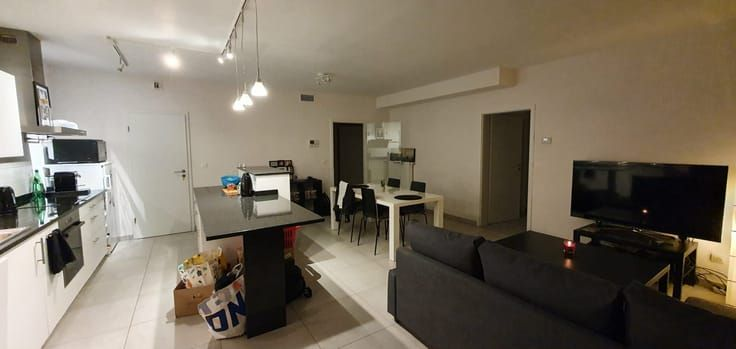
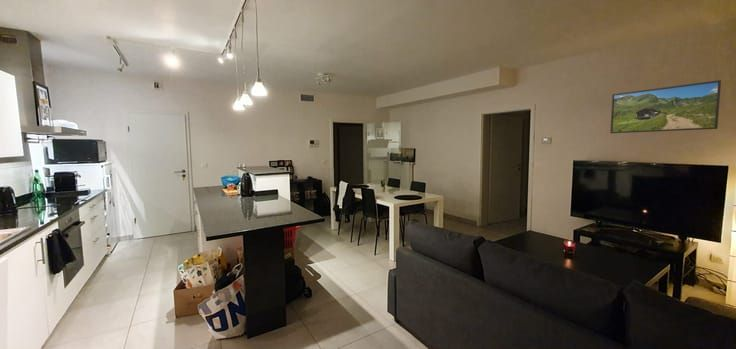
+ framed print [609,79,722,134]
